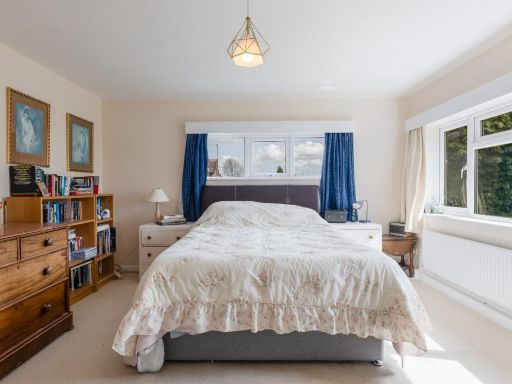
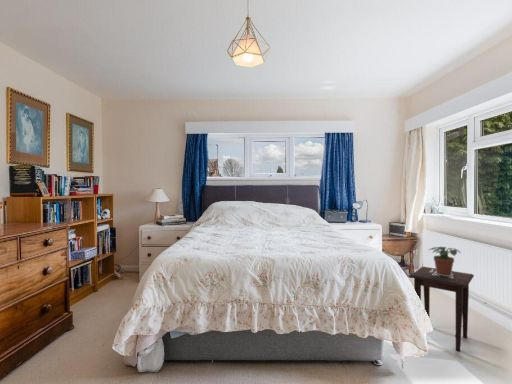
+ side table [408,266,475,352]
+ potted plant [428,246,462,276]
